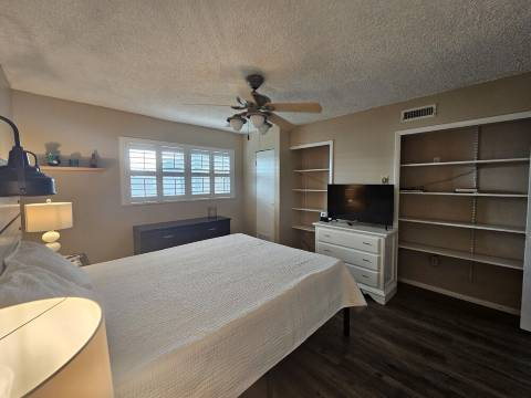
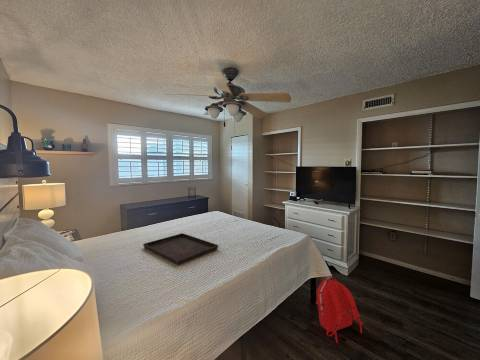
+ serving tray [142,232,219,266]
+ backpack [315,276,364,344]
